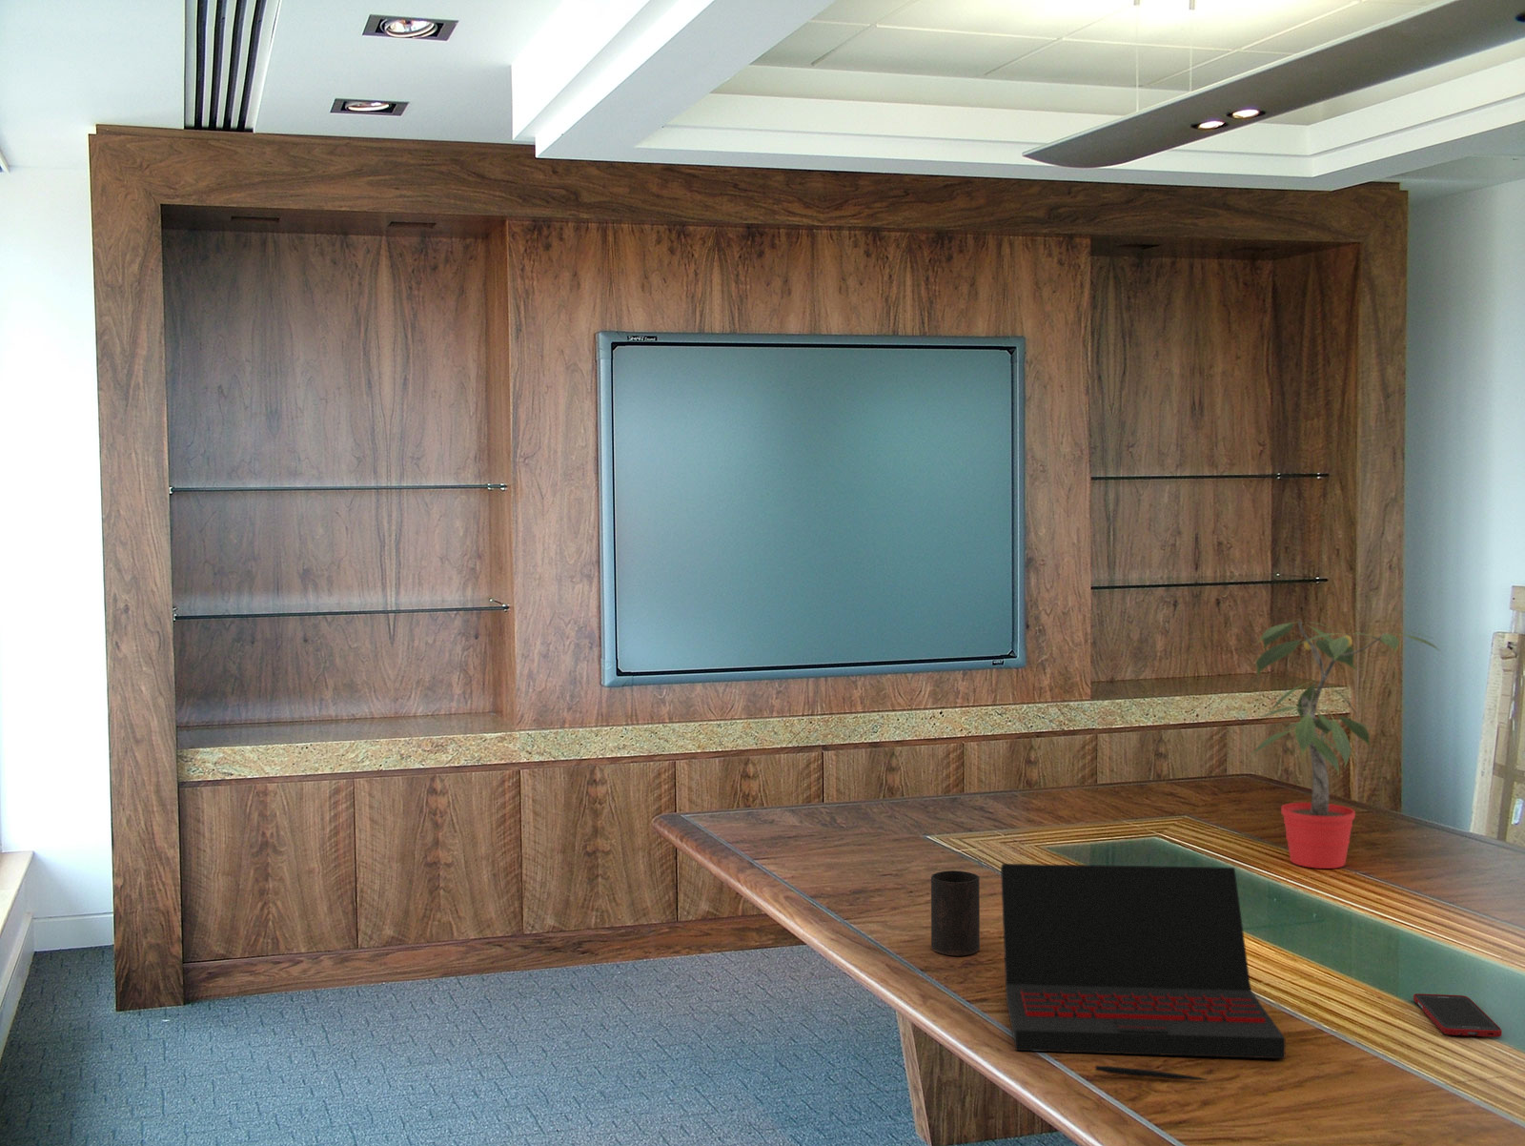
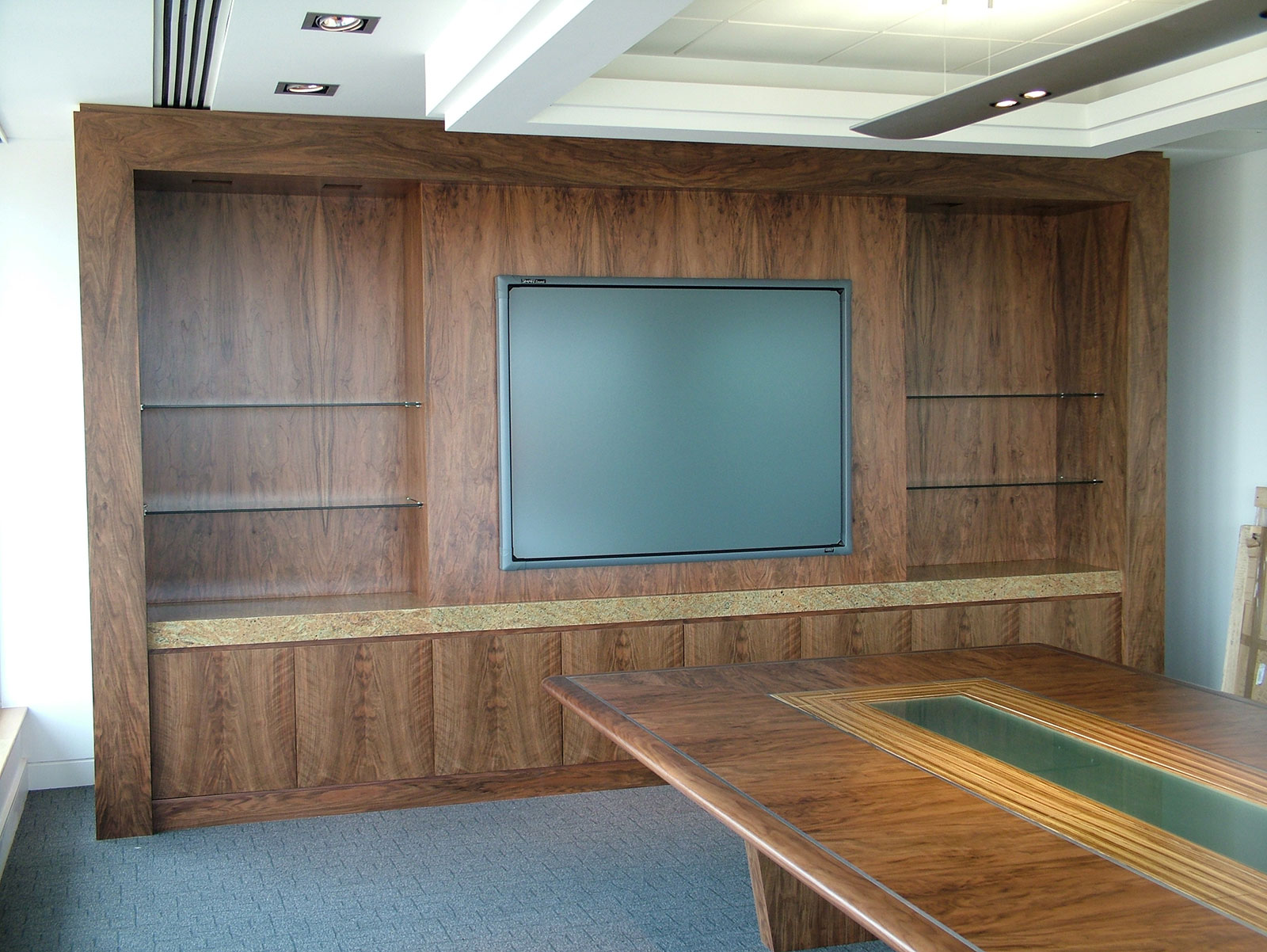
- cell phone [1413,992,1503,1039]
- cup [930,869,981,957]
- pen [1095,1064,1210,1081]
- potted plant [1251,620,1443,869]
- laptop [1000,863,1285,1059]
